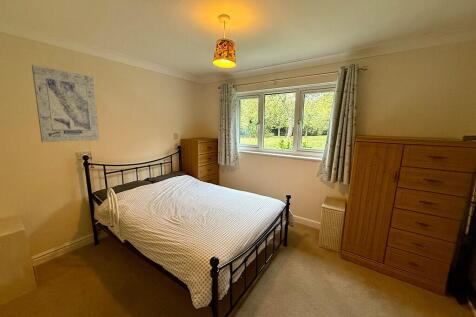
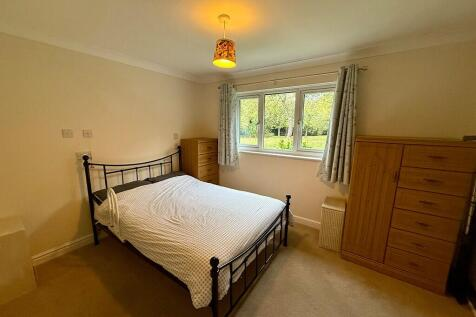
- wall art [31,64,100,143]
